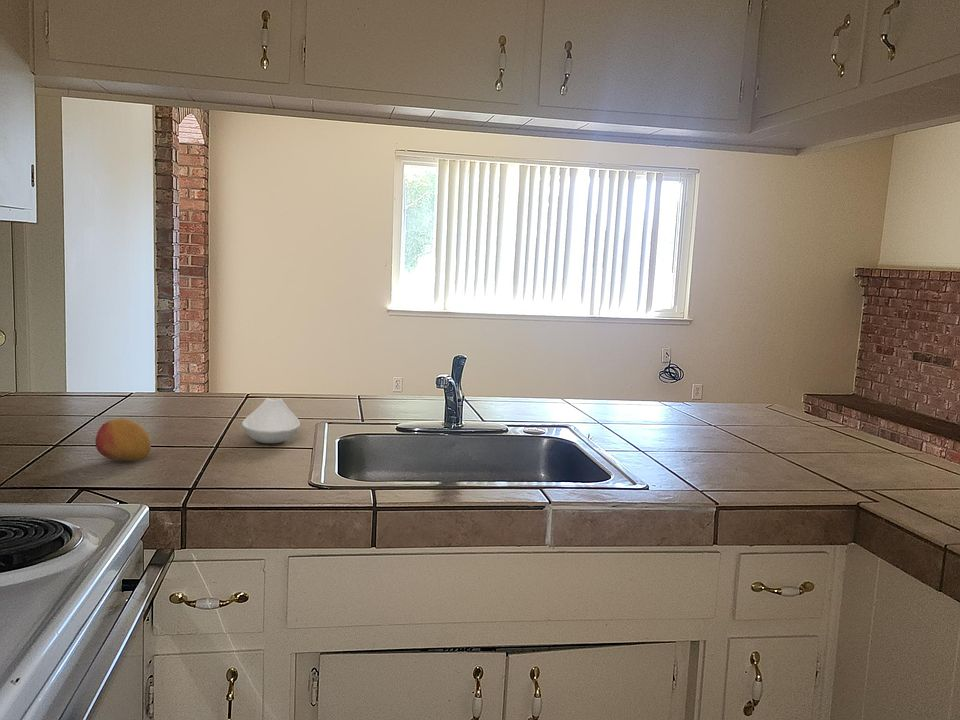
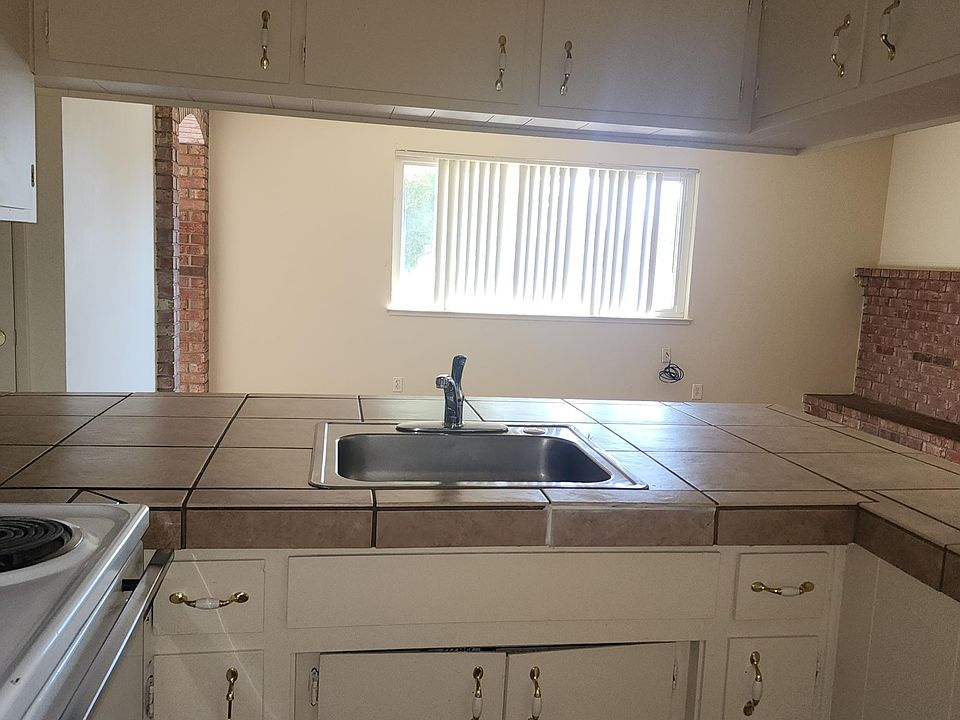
- fruit [95,418,152,462]
- spoon rest [241,397,301,444]
